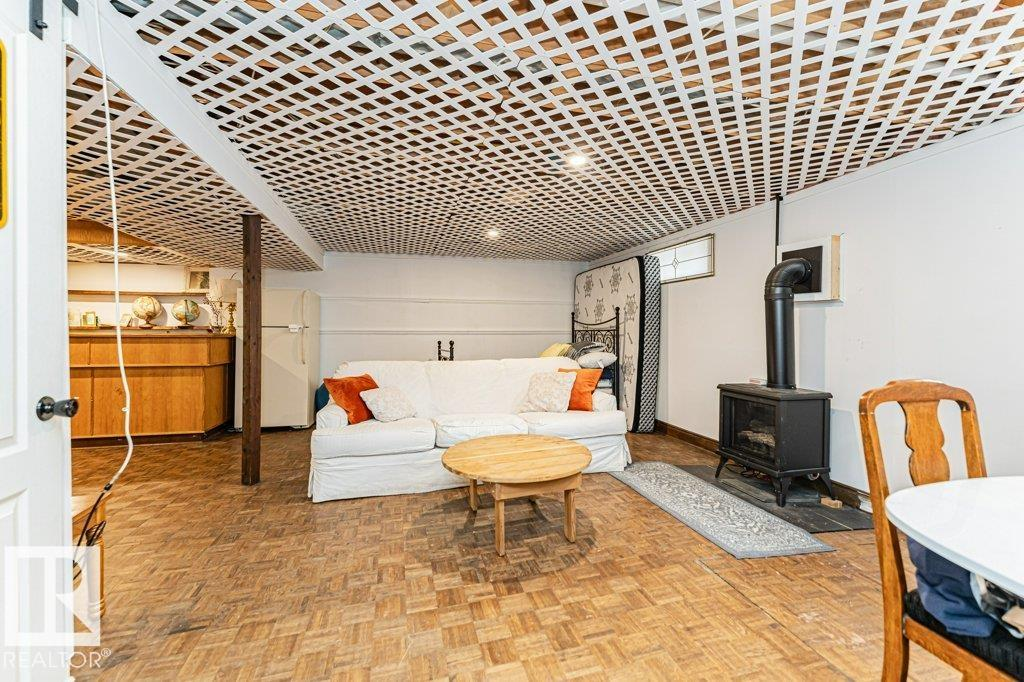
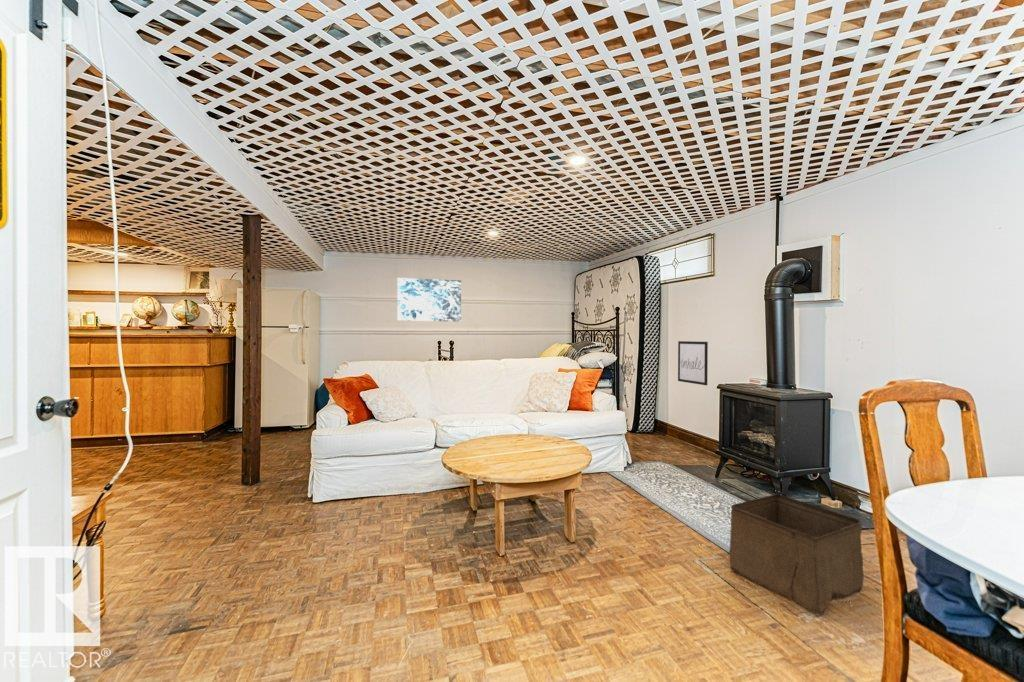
+ storage bin [728,493,865,617]
+ wall art [396,277,462,322]
+ wall art [677,340,709,386]
